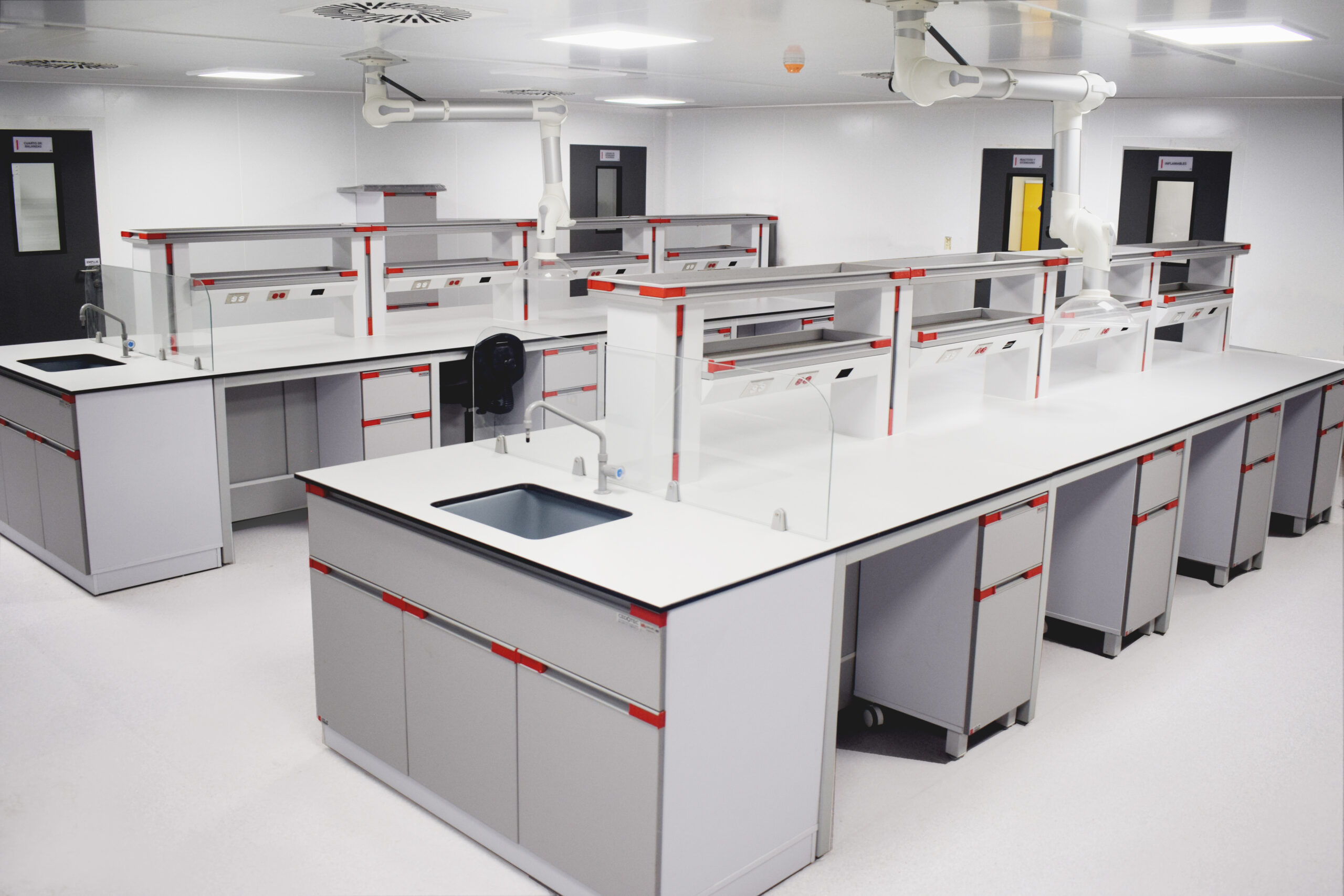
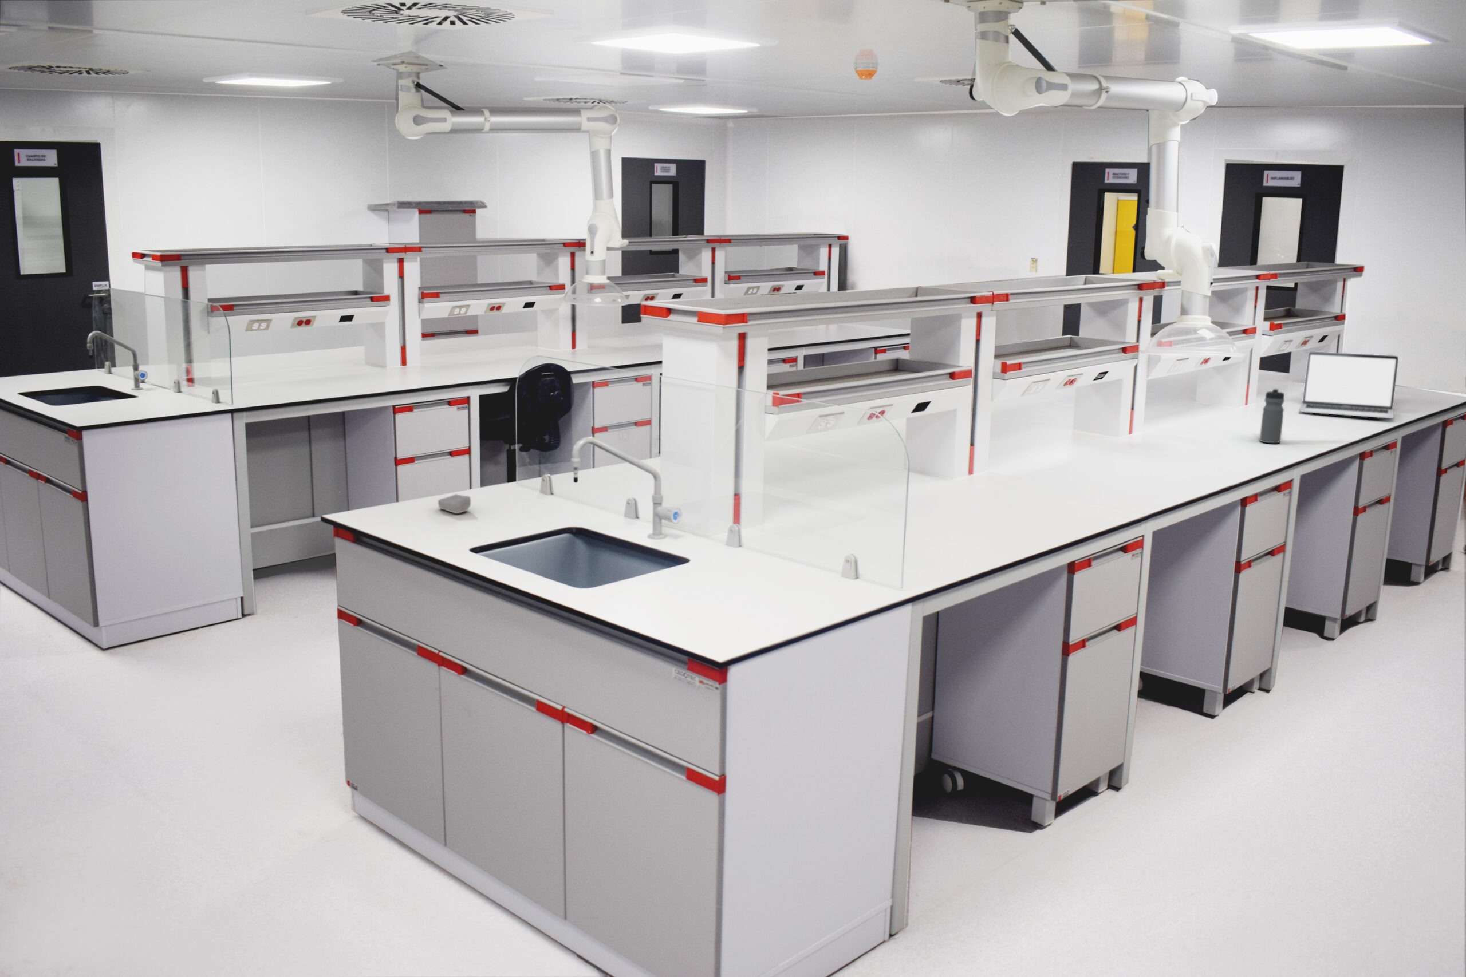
+ water bottle [1259,387,1285,444]
+ laptop [1299,351,1399,419]
+ soap bar [437,493,471,514]
